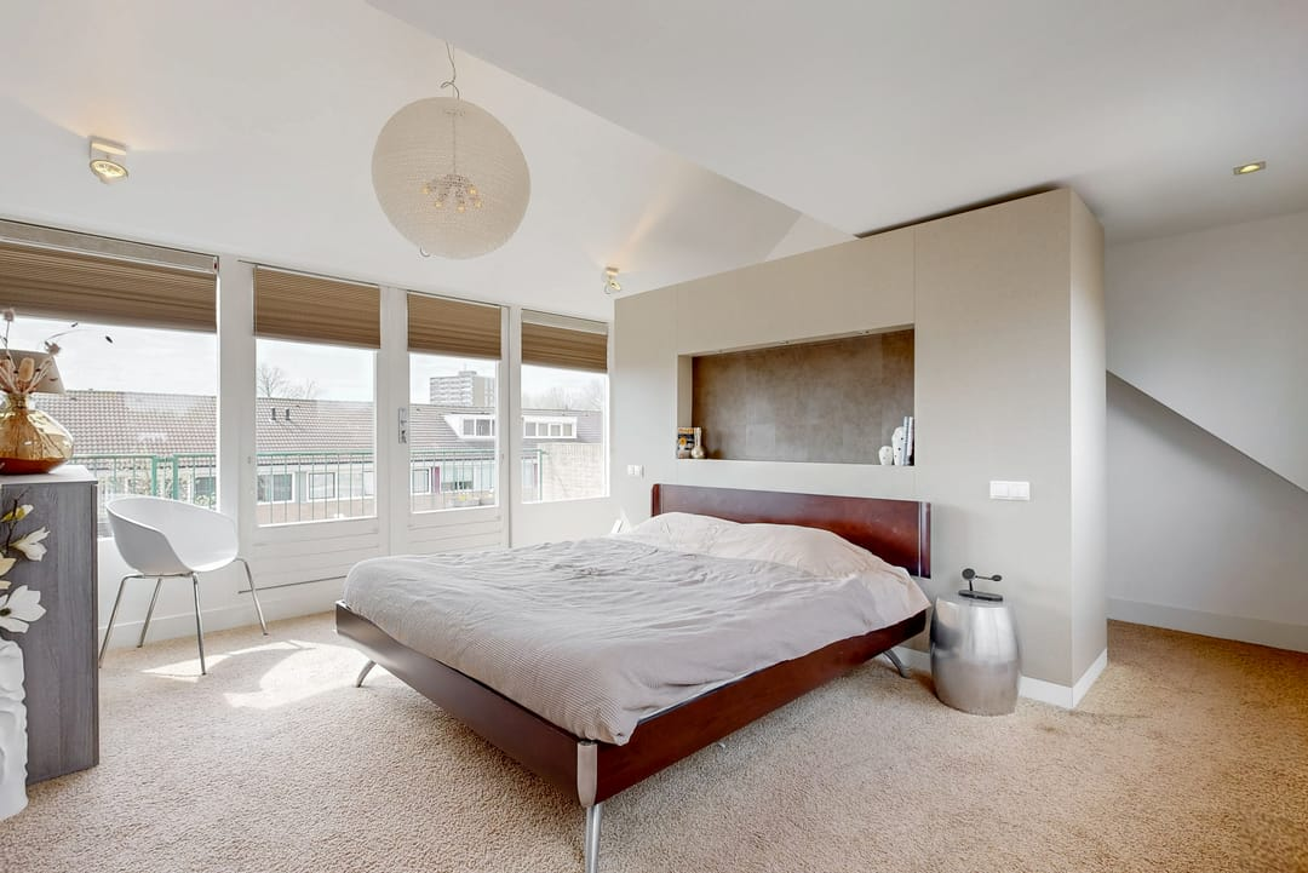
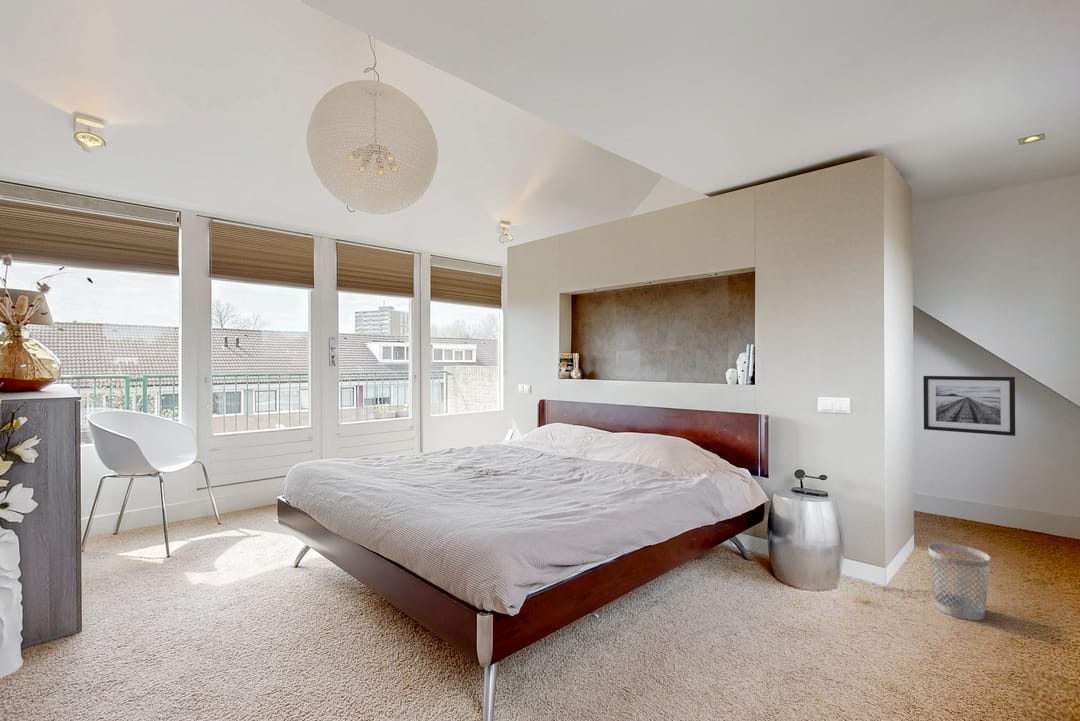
+ wall art [922,375,1016,437]
+ wastebasket [927,542,992,621]
